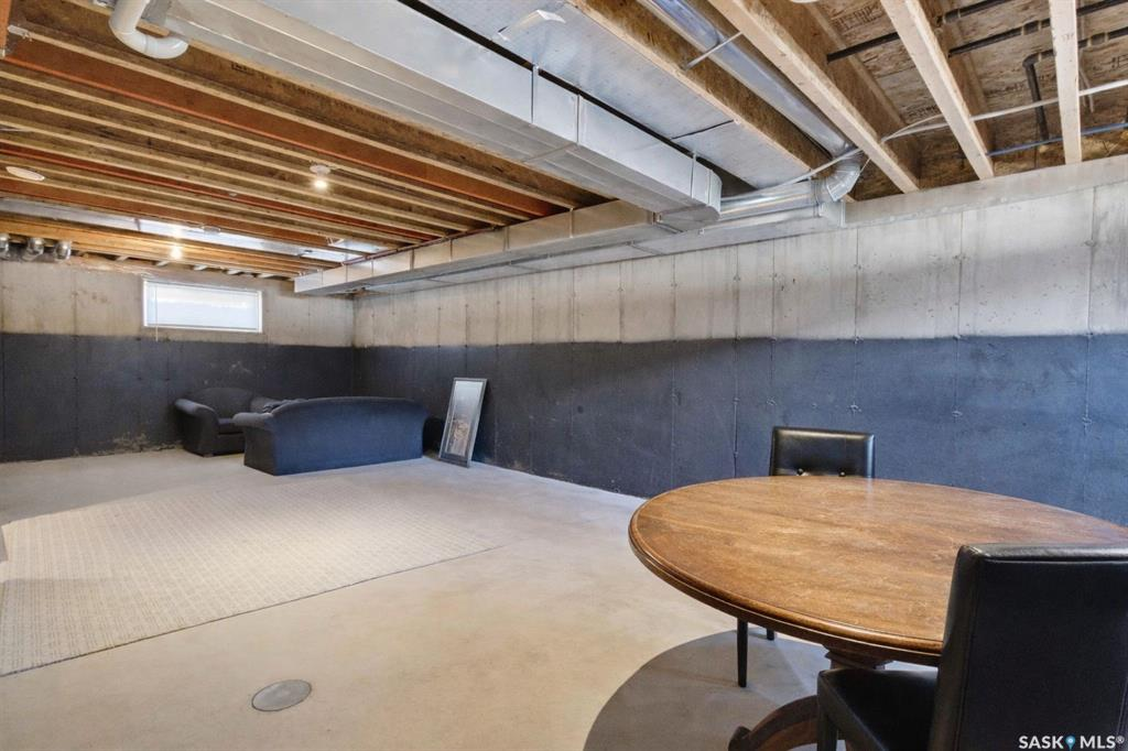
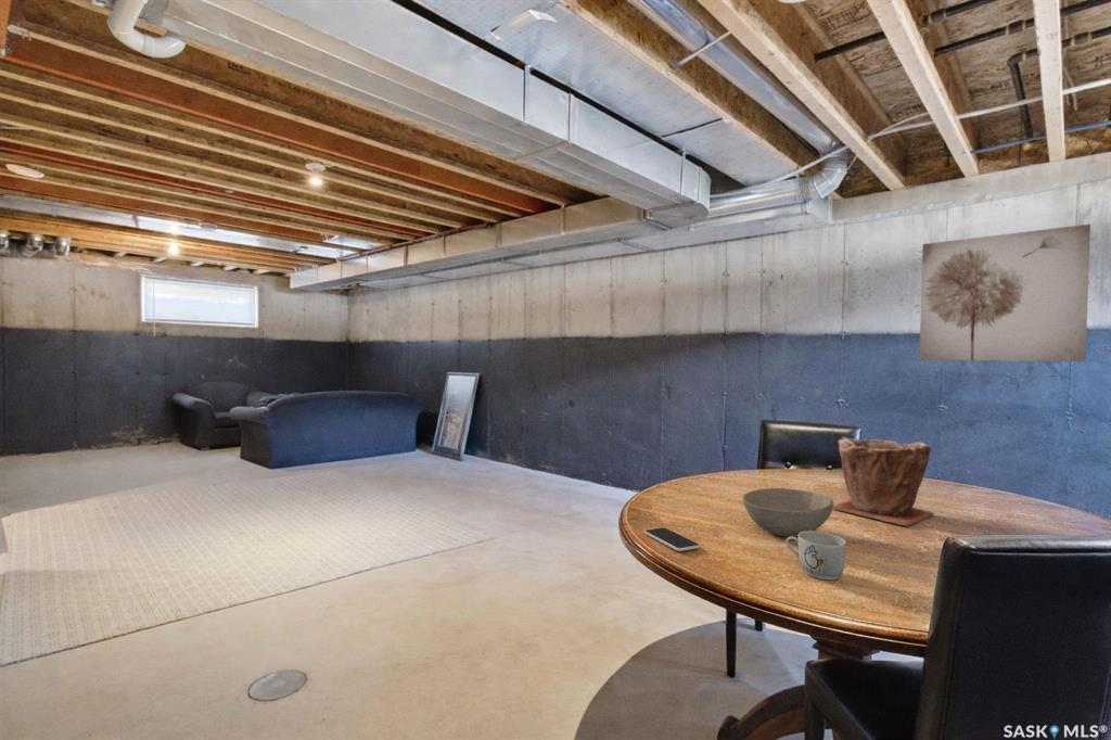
+ bowl [742,487,834,537]
+ mug [784,531,847,580]
+ wall art [918,224,1091,362]
+ plant pot [832,436,935,527]
+ smartphone [643,526,701,552]
